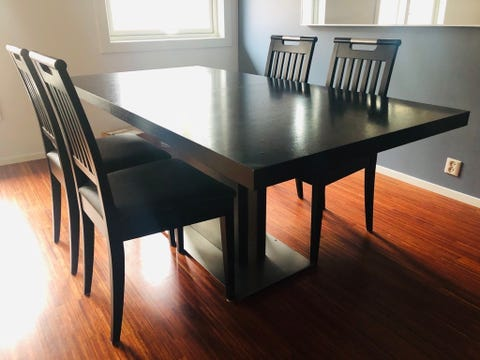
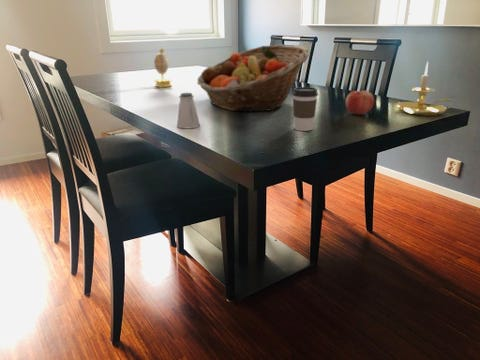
+ coffee cup [291,86,319,132]
+ decorative egg [153,48,173,88]
+ fruit basket [196,44,310,113]
+ fruit [345,90,375,115]
+ saltshaker [176,92,201,129]
+ candle holder [395,61,457,117]
